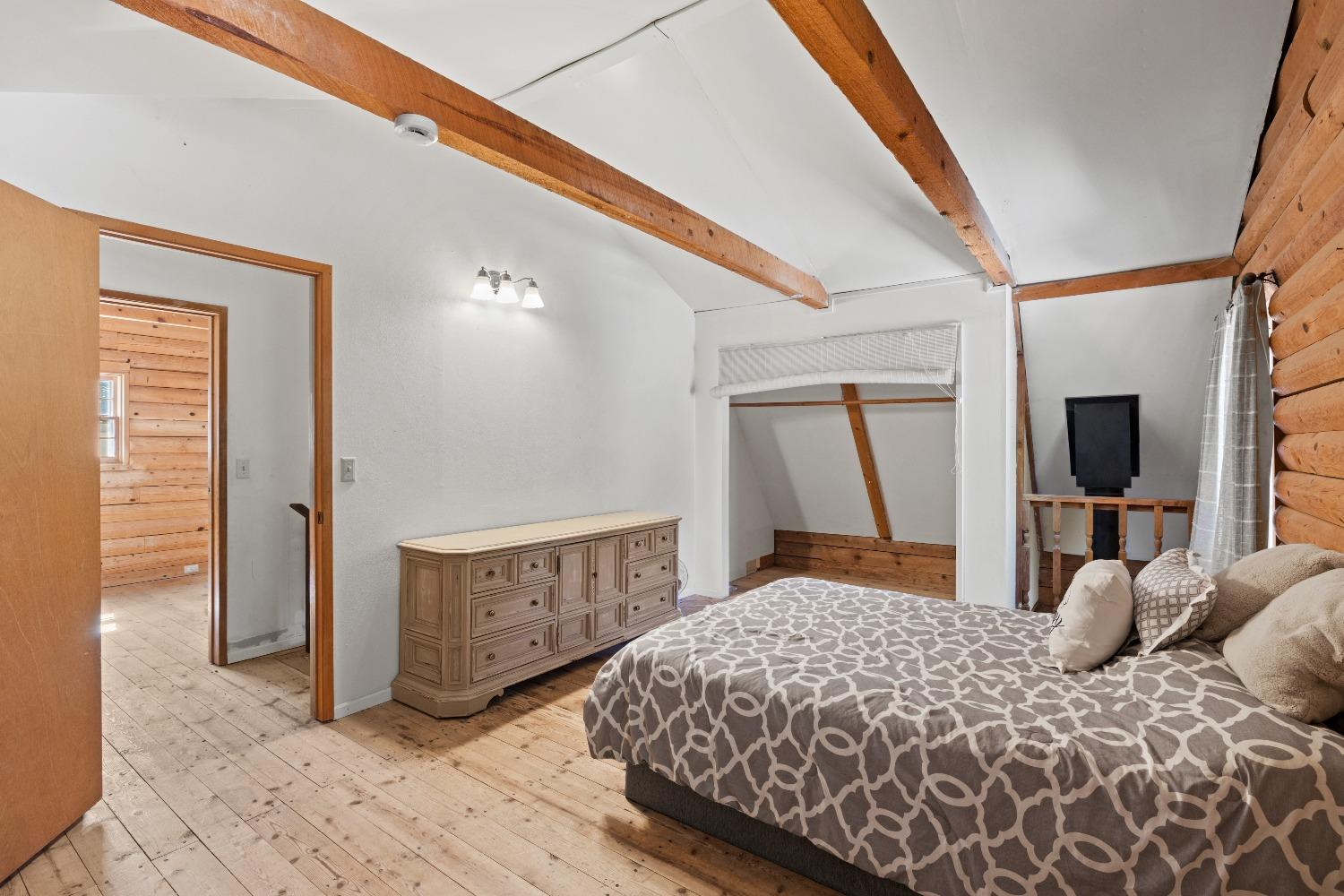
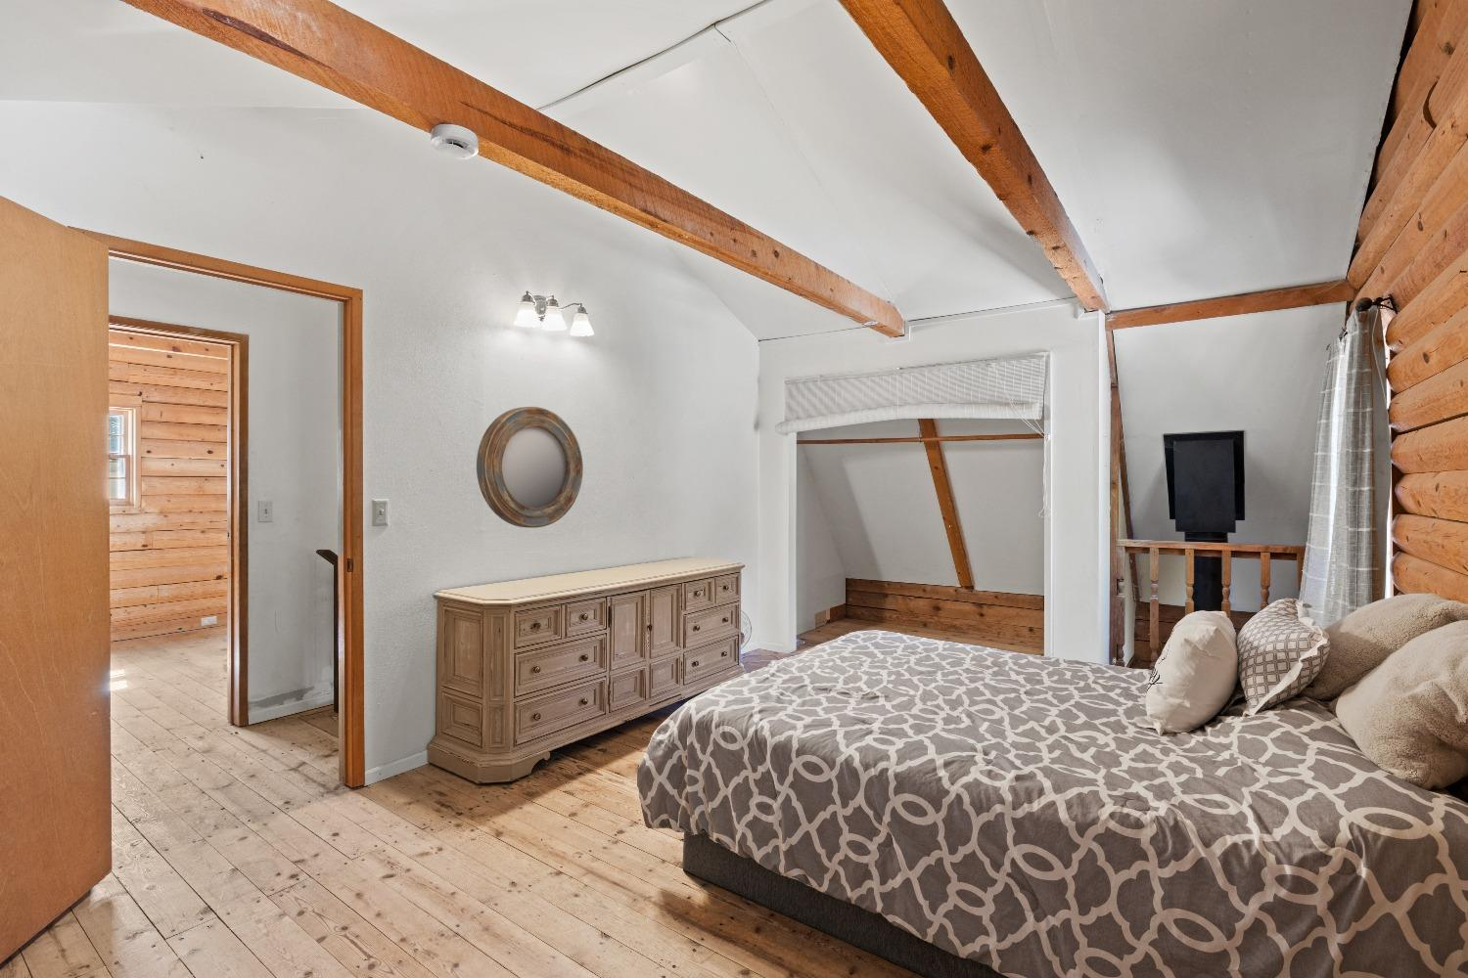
+ home mirror [475,406,584,529]
